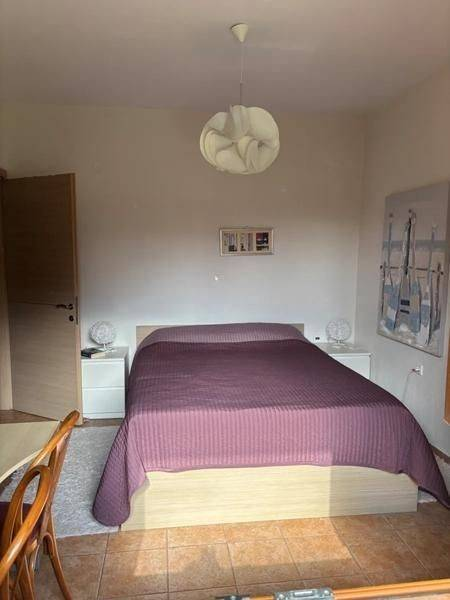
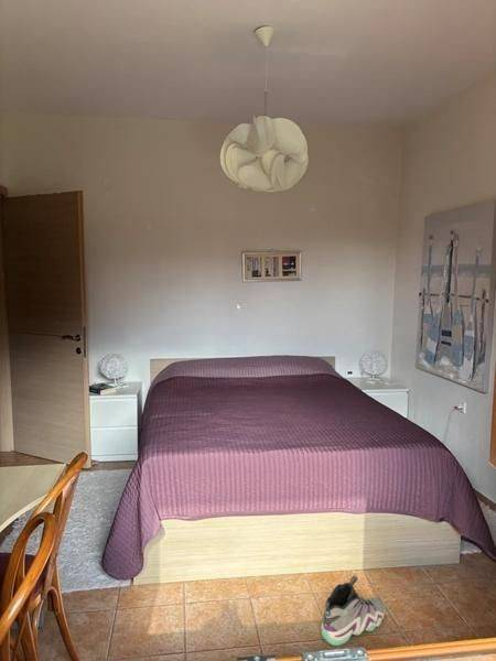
+ sneaker [321,575,386,647]
